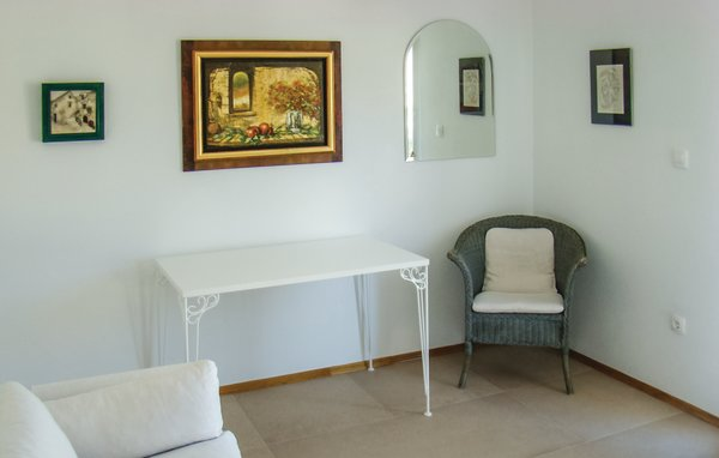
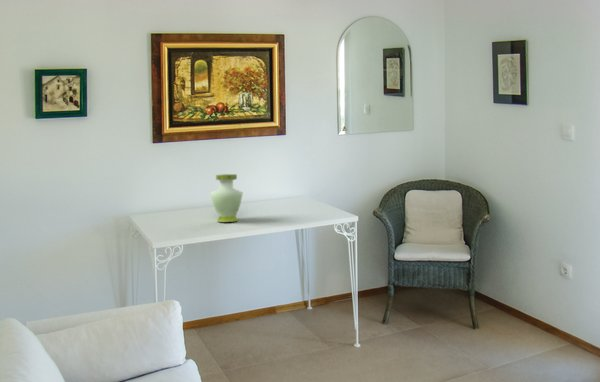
+ vase [209,173,244,223]
